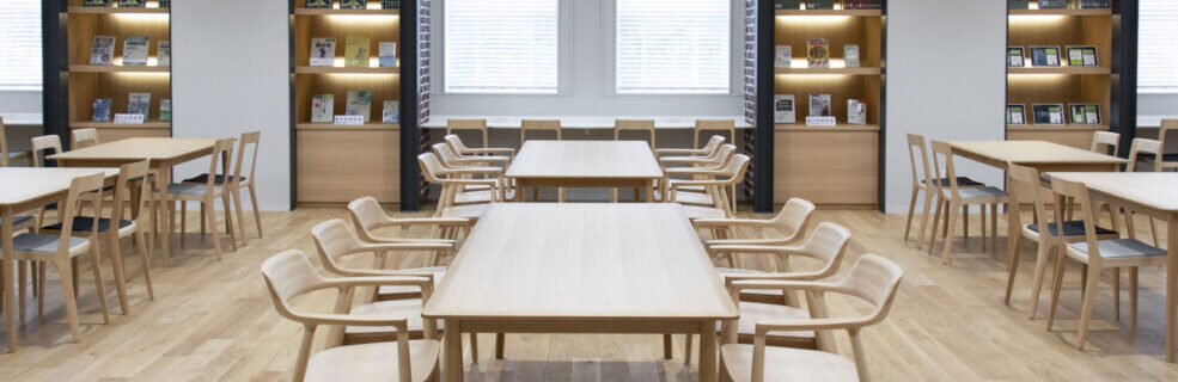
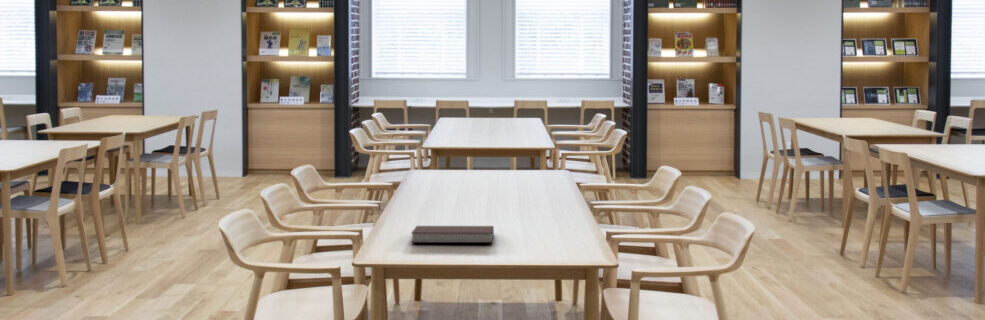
+ notebook [410,225,495,244]
